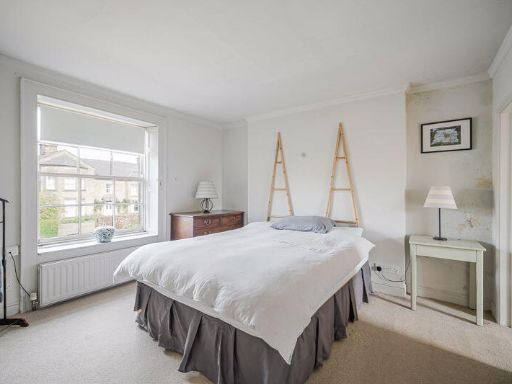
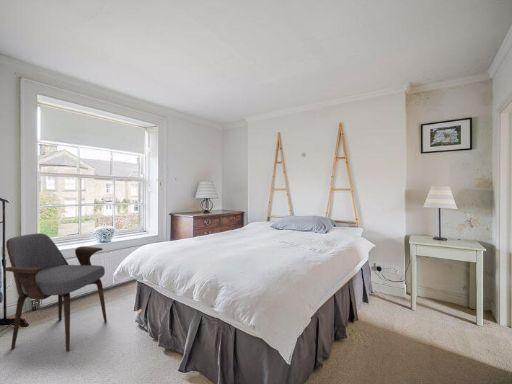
+ armchair [4,232,108,353]
